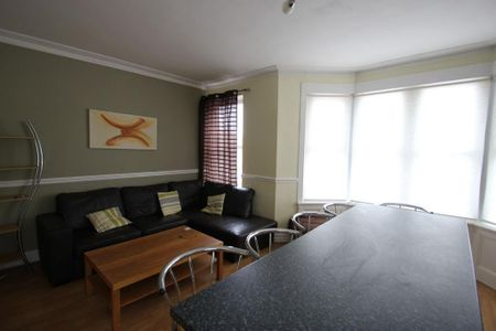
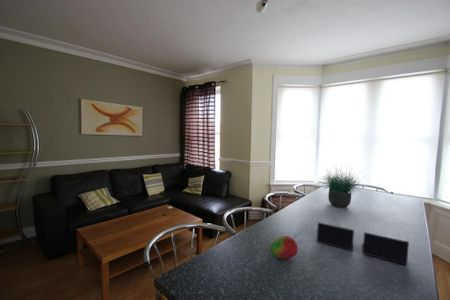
+ fruit [269,235,299,260]
+ laptop [316,221,410,266]
+ potted plant [319,165,366,208]
